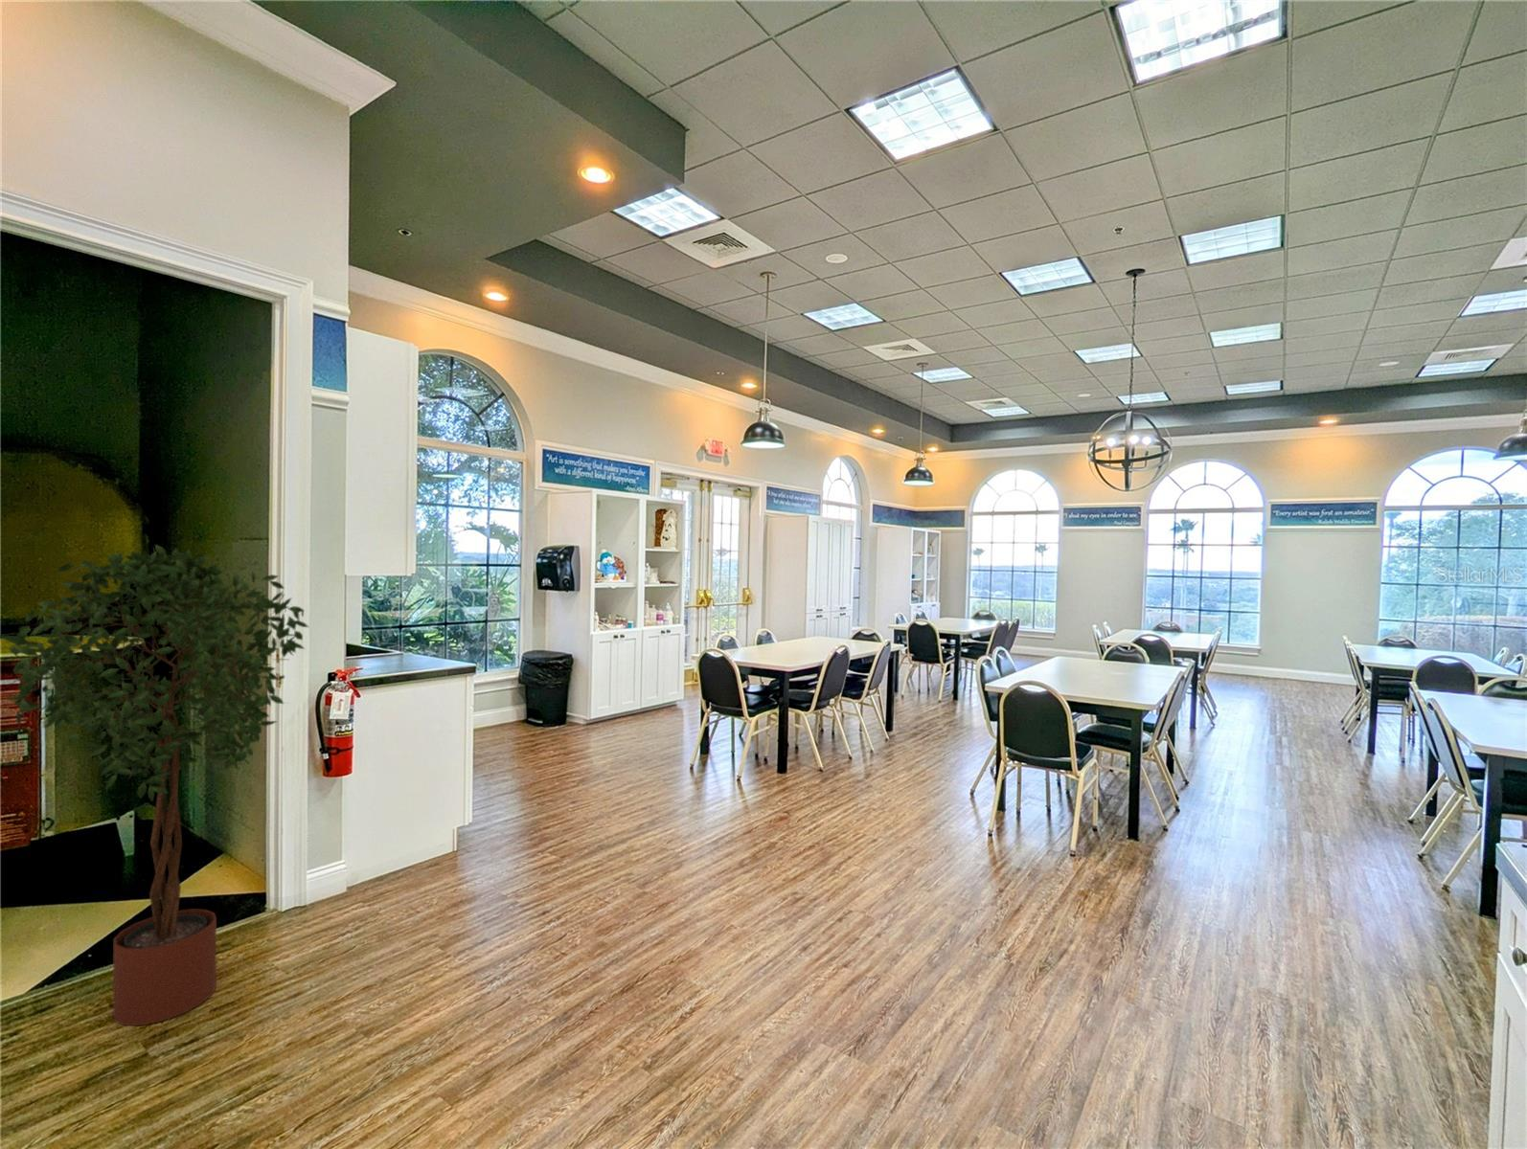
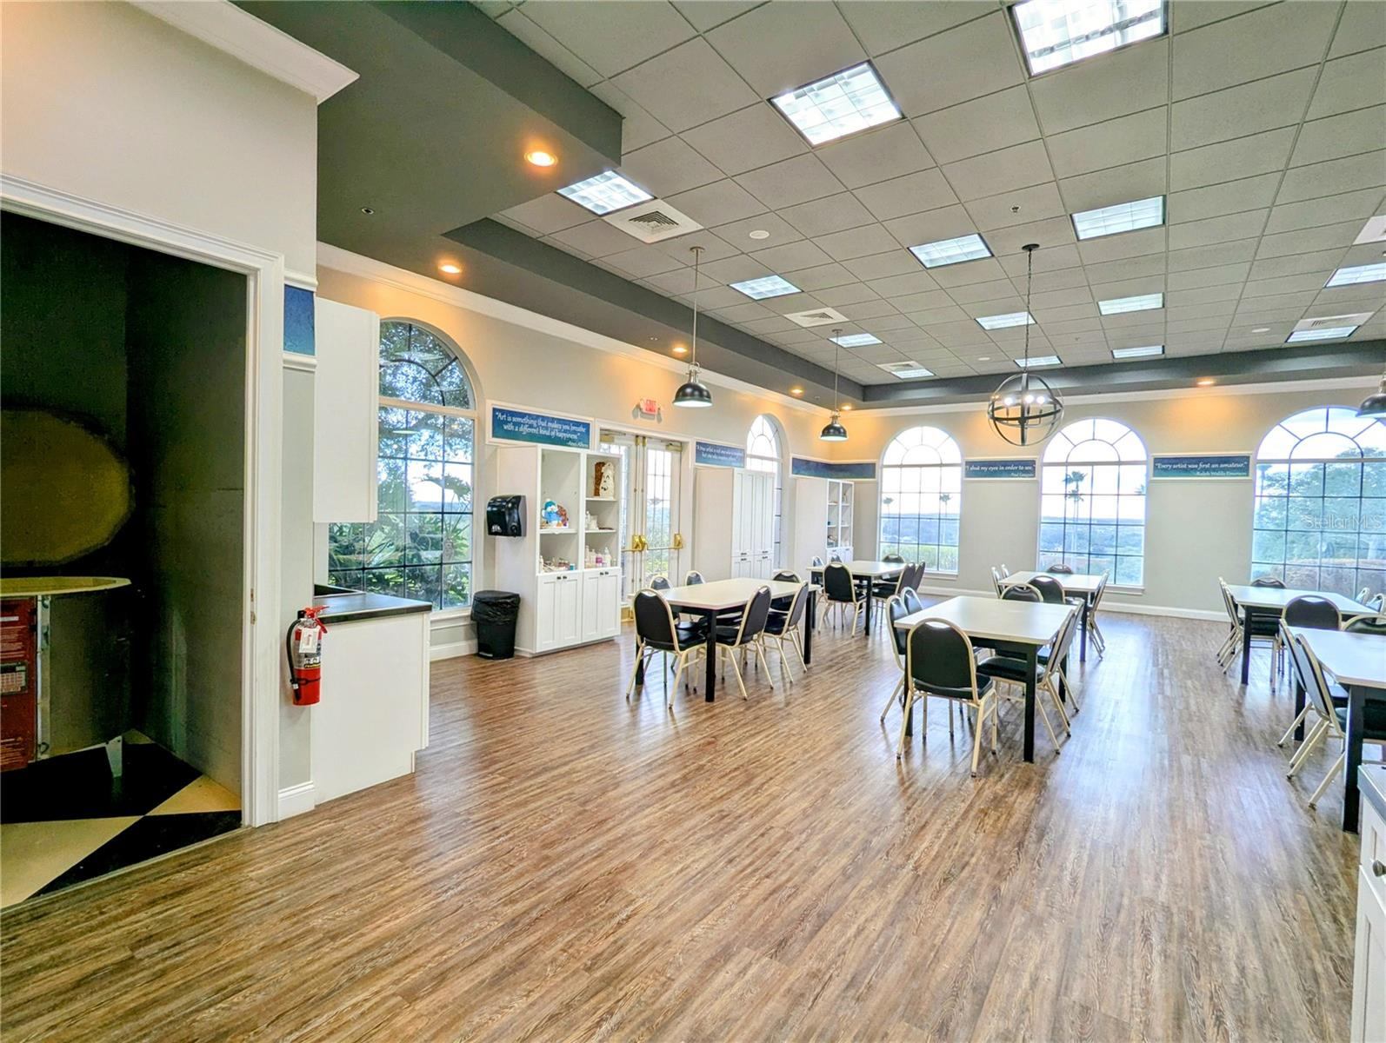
- potted tree [0,544,309,1026]
